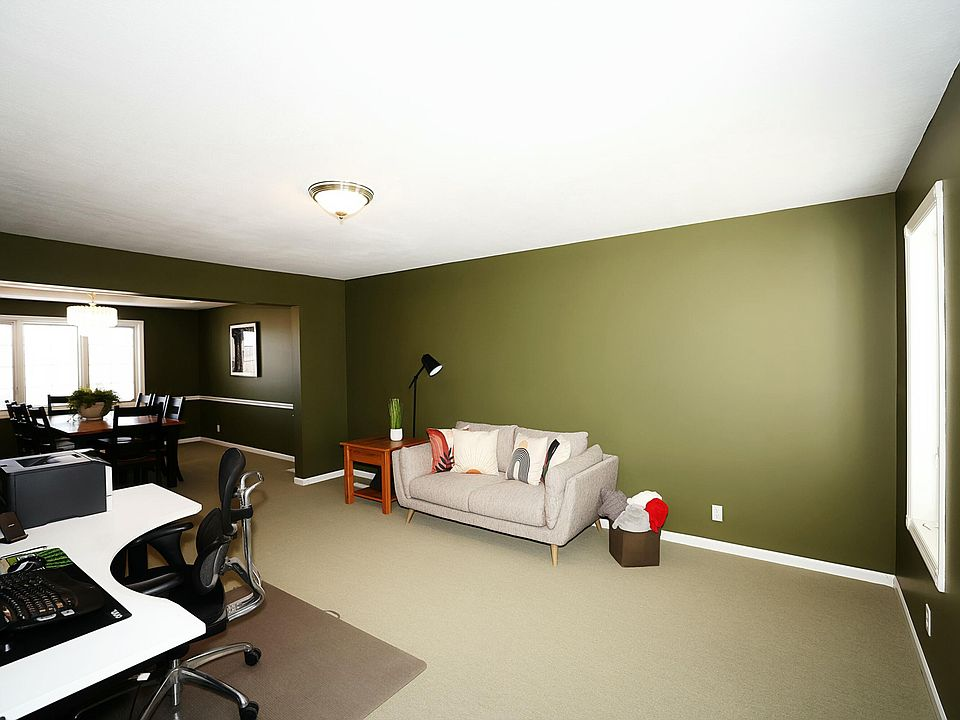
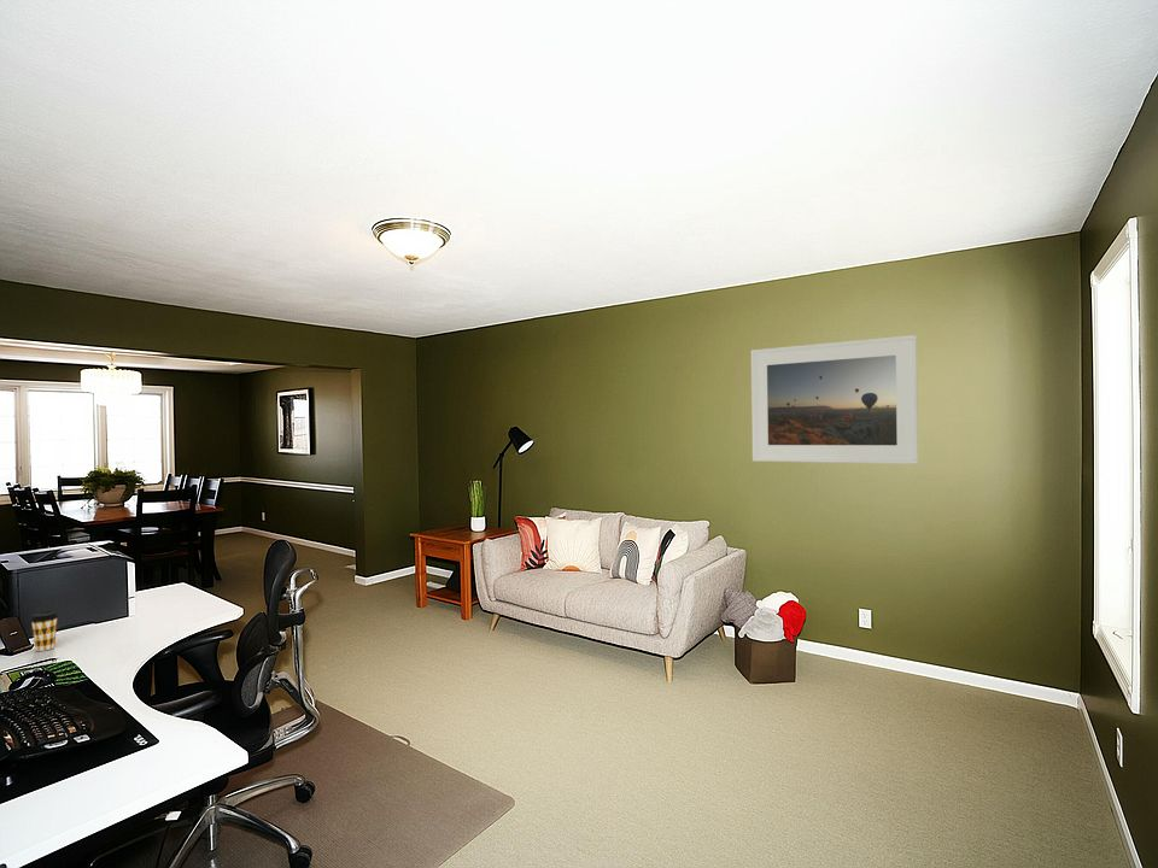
+ coffee cup [29,610,60,652]
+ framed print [750,334,919,465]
